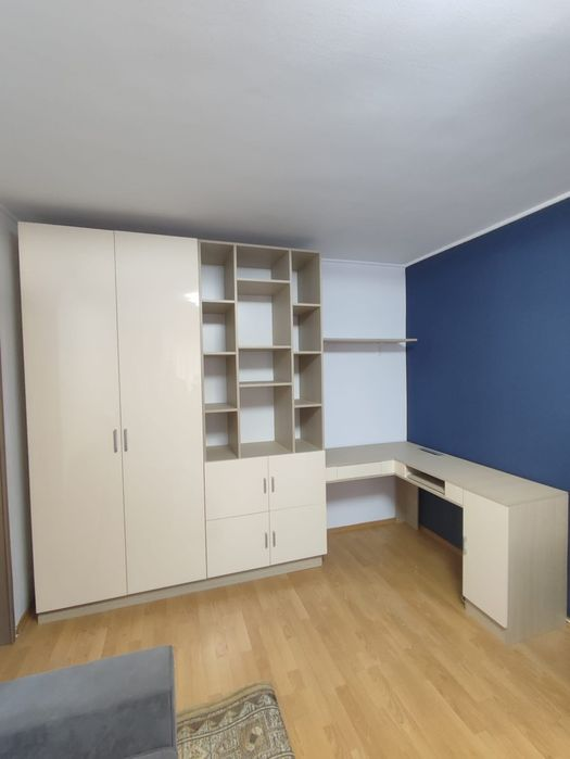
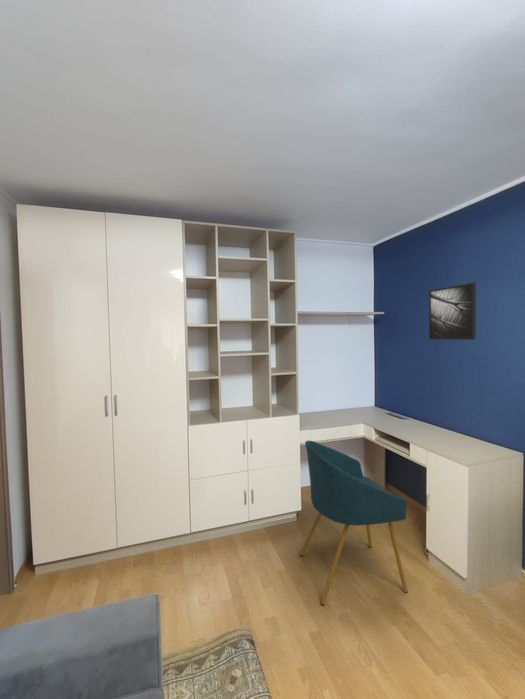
+ chair [299,440,409,606]
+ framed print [428,281,477,341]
